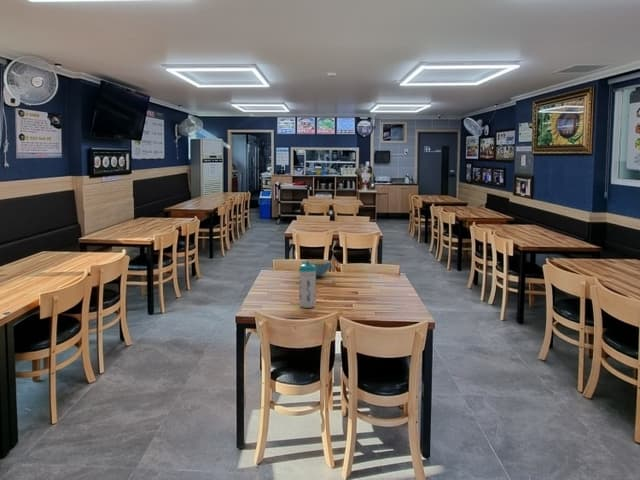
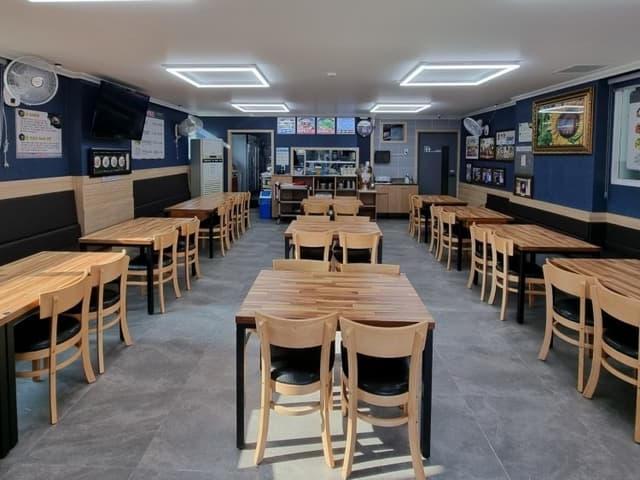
- water bottle [298,261,317,309]
- cereal bowl [301,258,333,278]
